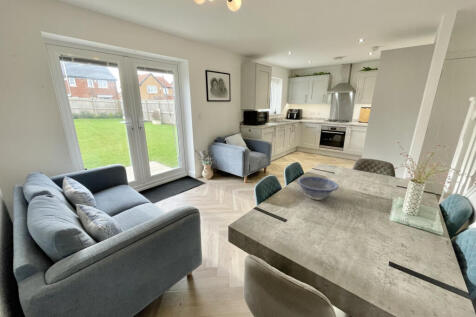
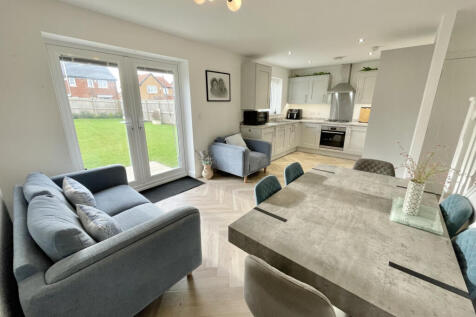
- decorative bowl [296,175,340,201]
